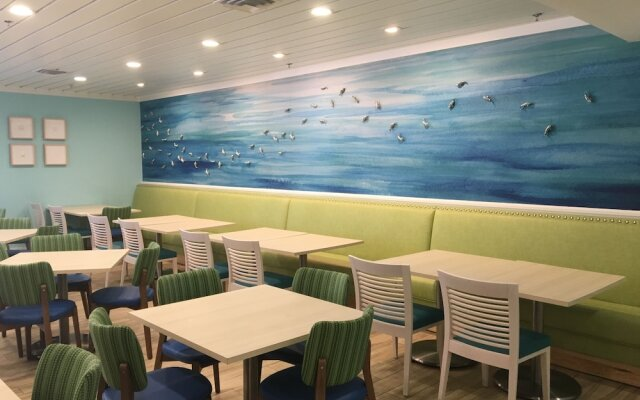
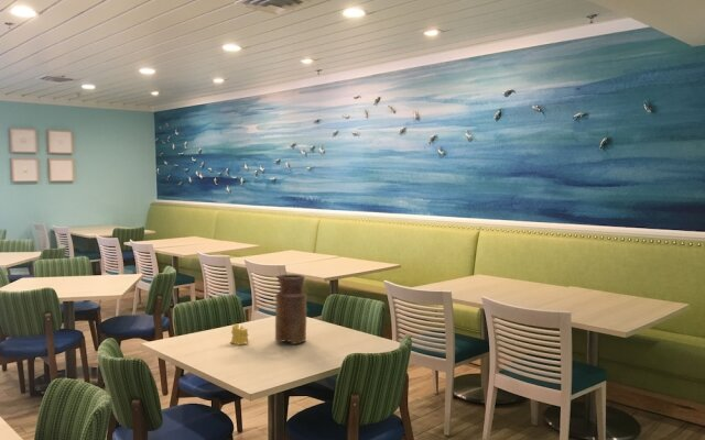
+ candle [229,323,250,346]
+ vase [274,273,307,345]
